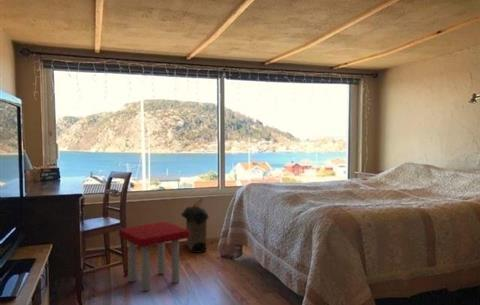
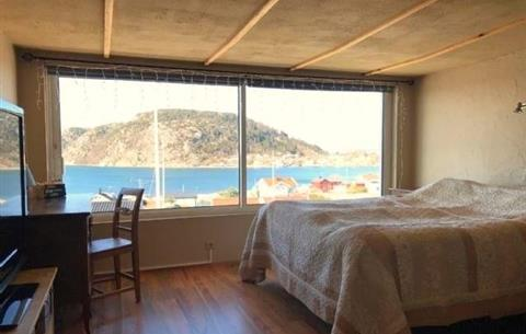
- laundry hamper [180,197,210,254]
- stool [118,221,190,292]
